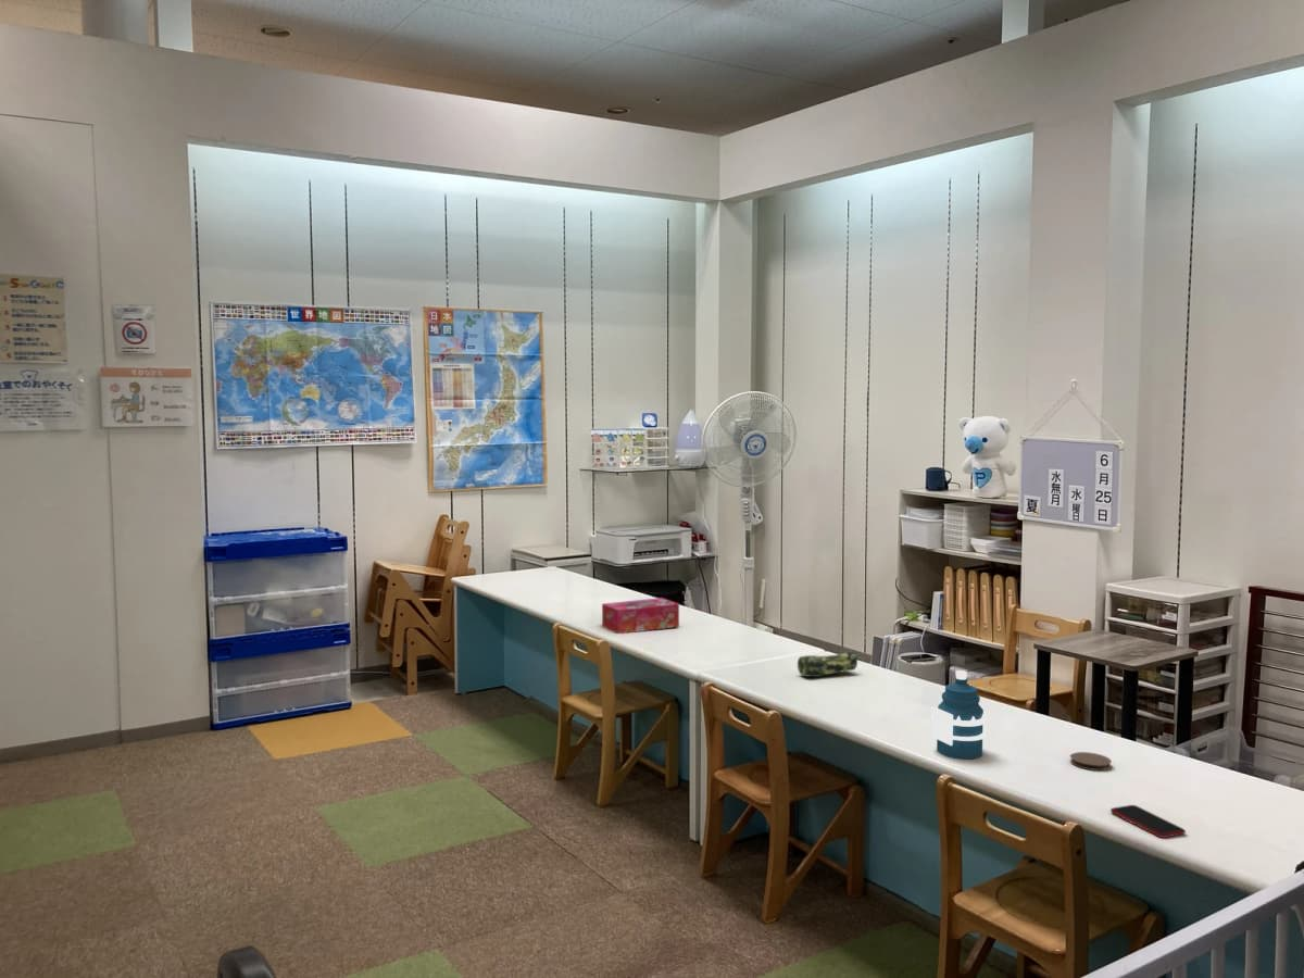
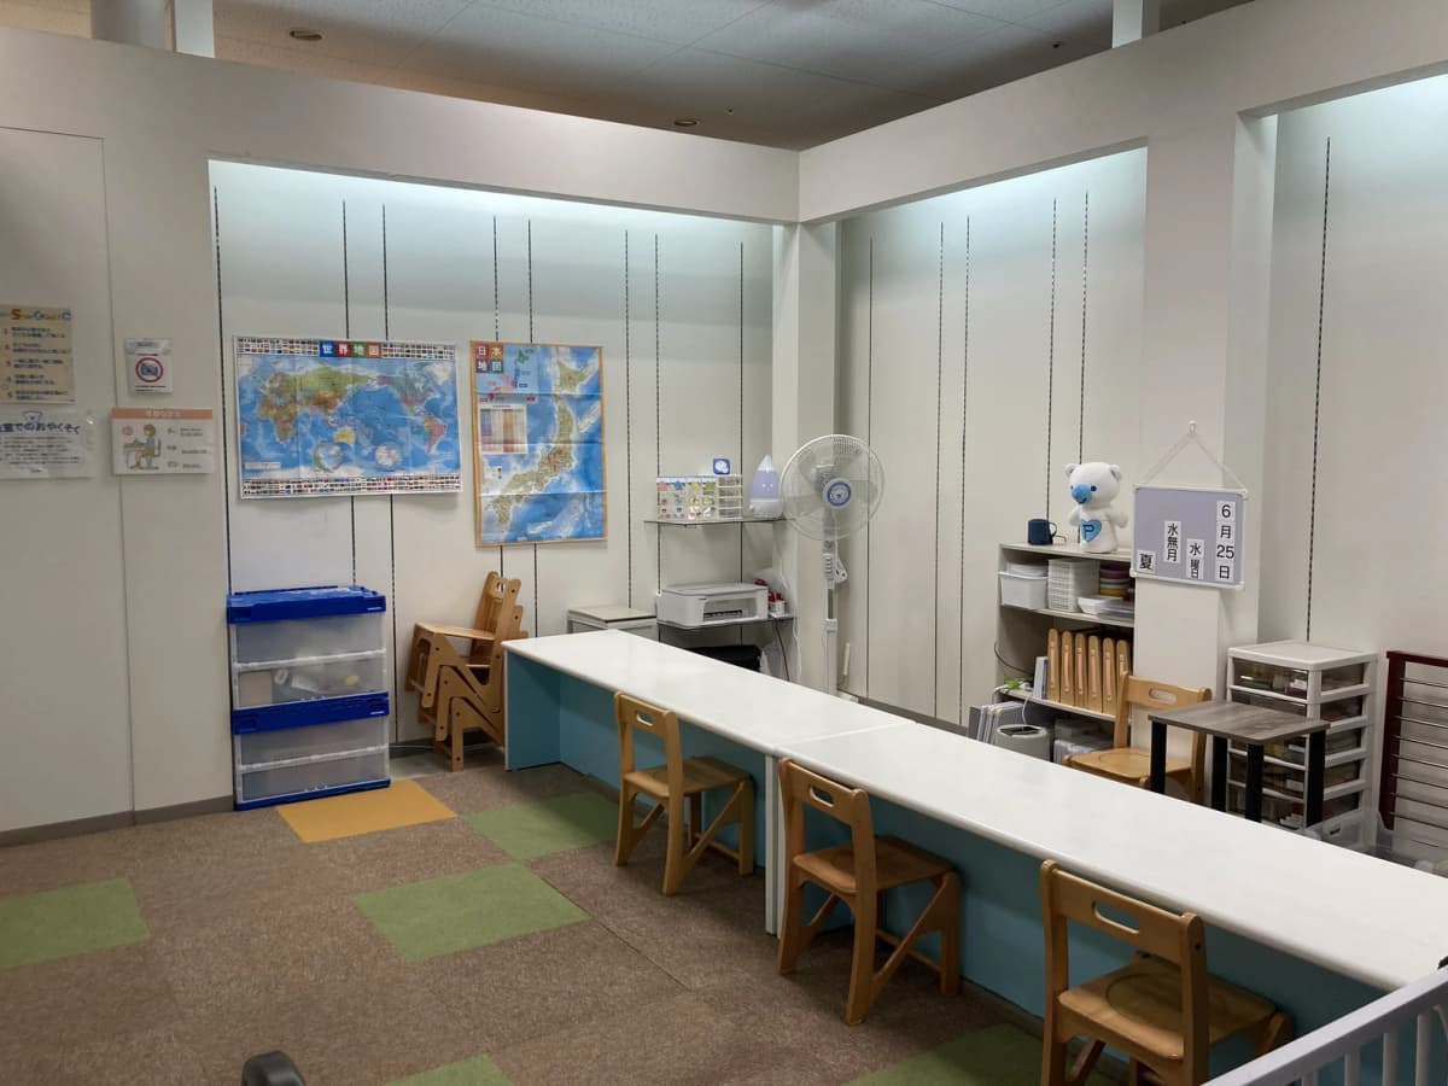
- water bottle [930,669,988,760]
- pencil case [797,649,858,678]
- smartphone [1109,804,1187,839]
- tissue box [601,597,680,635]
- coaster [1069,751,1113,772]
